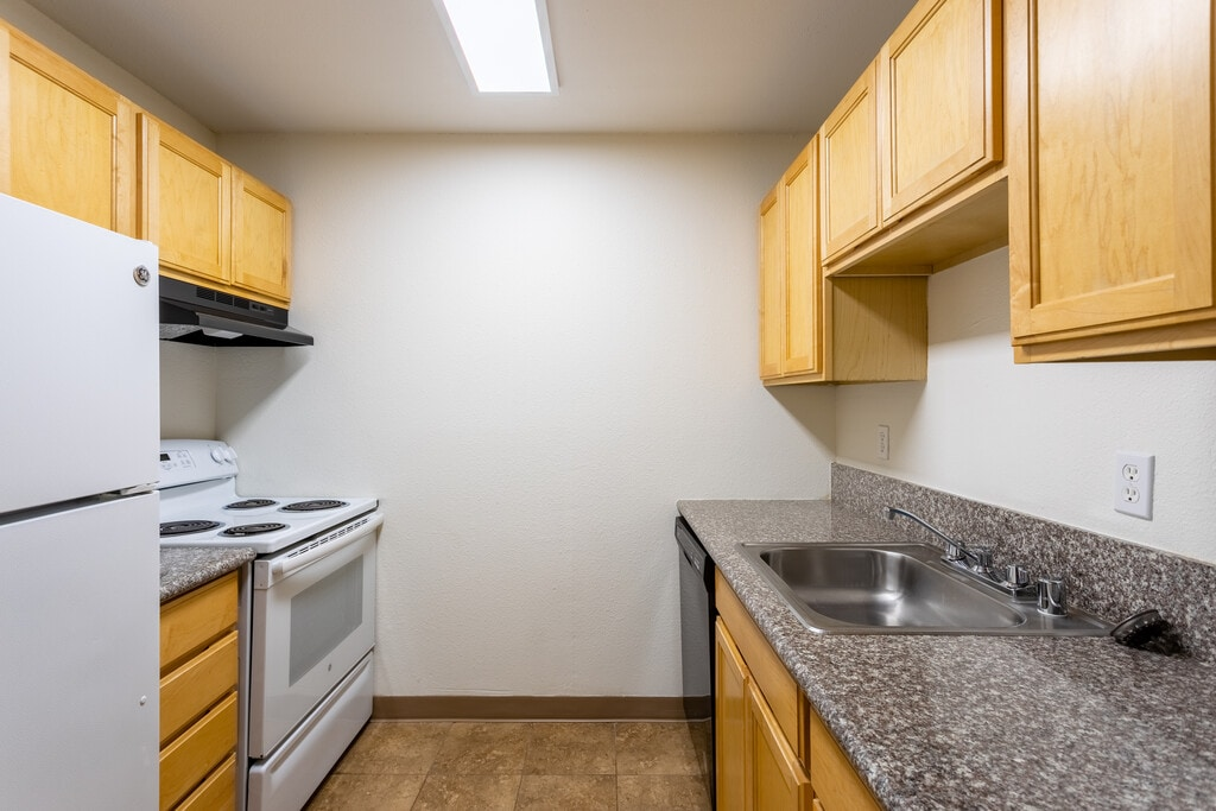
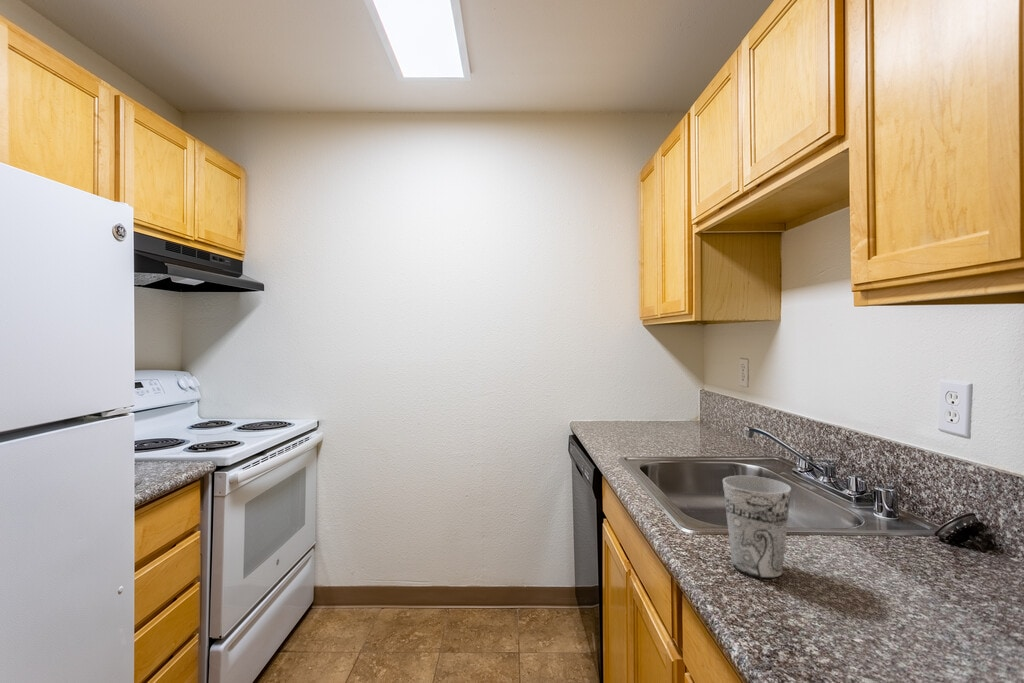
+ cup [722,475,792,579]
